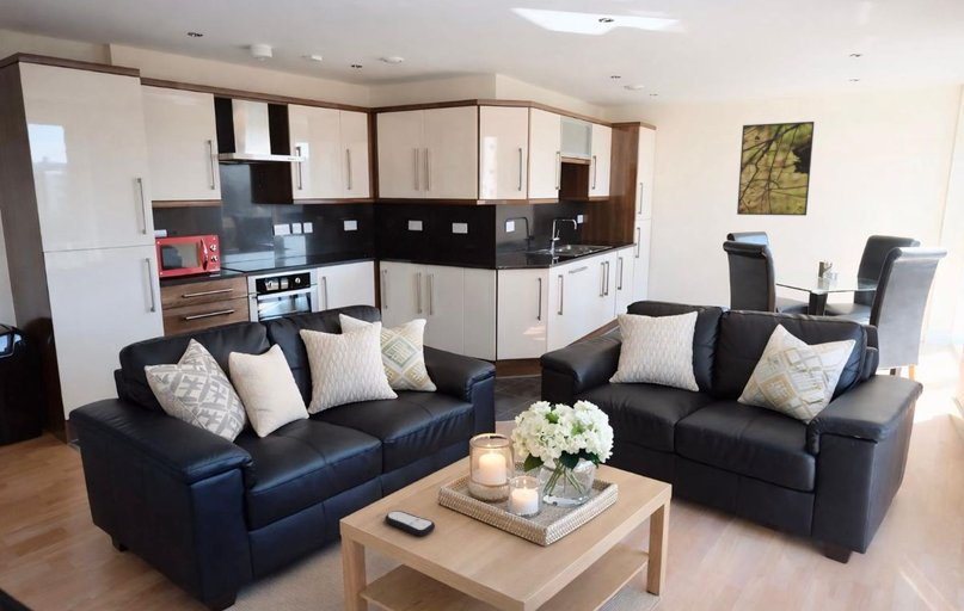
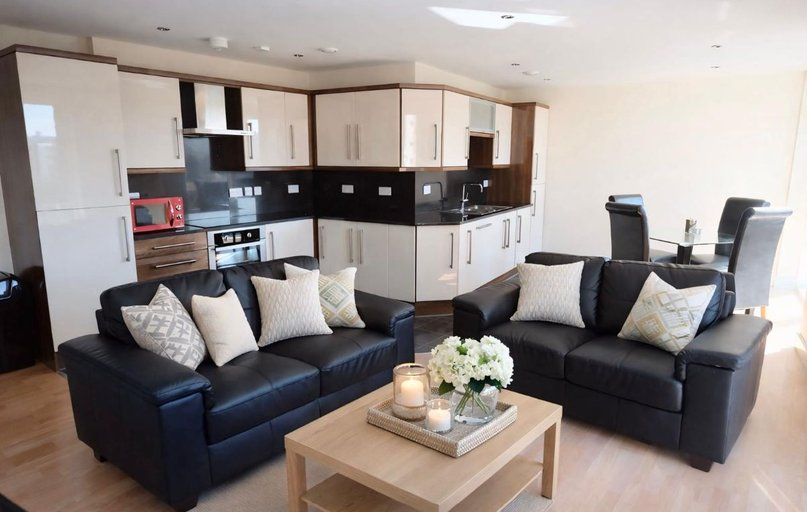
- remote control [383,510,436,537]
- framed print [736,121,816,217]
